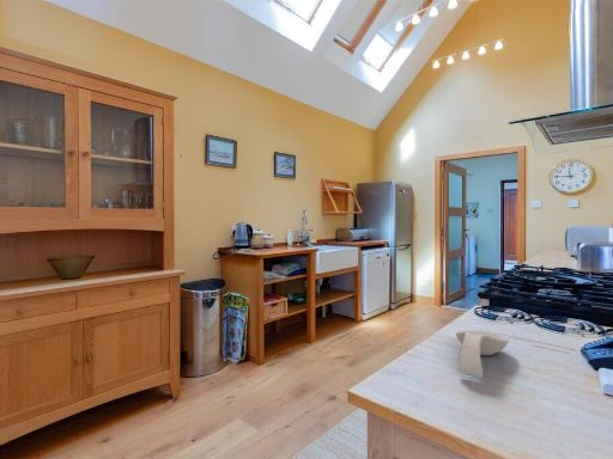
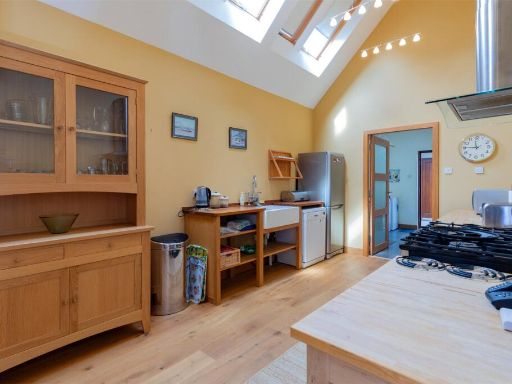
- spoon rest [455,329,510,378]
